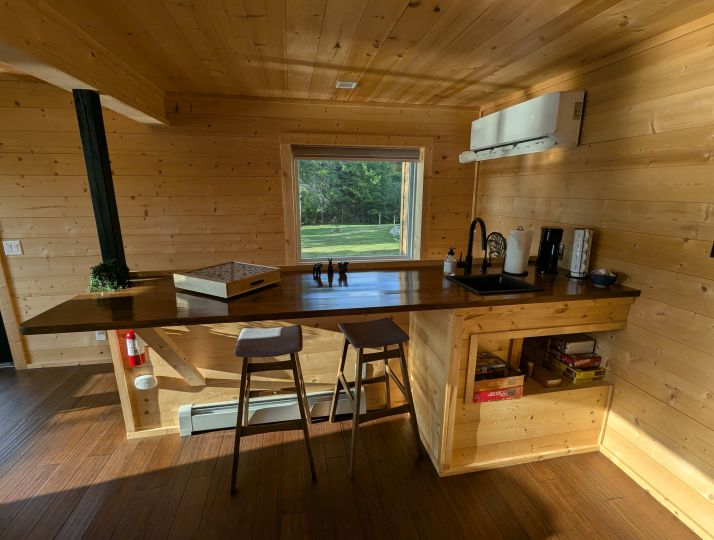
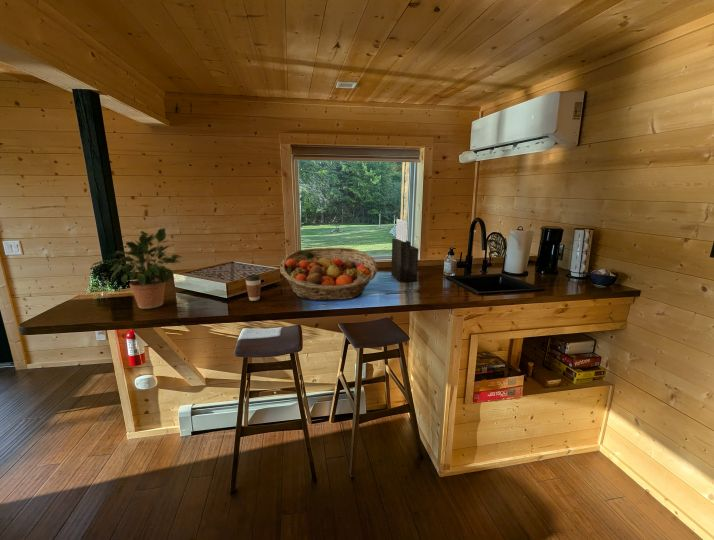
+ potted plant [91,227,182,310]
+ fruit basket [279,247,379,301]
+ coffee cup [244,274,262,302]
+ knife block [390,218,419,283]
